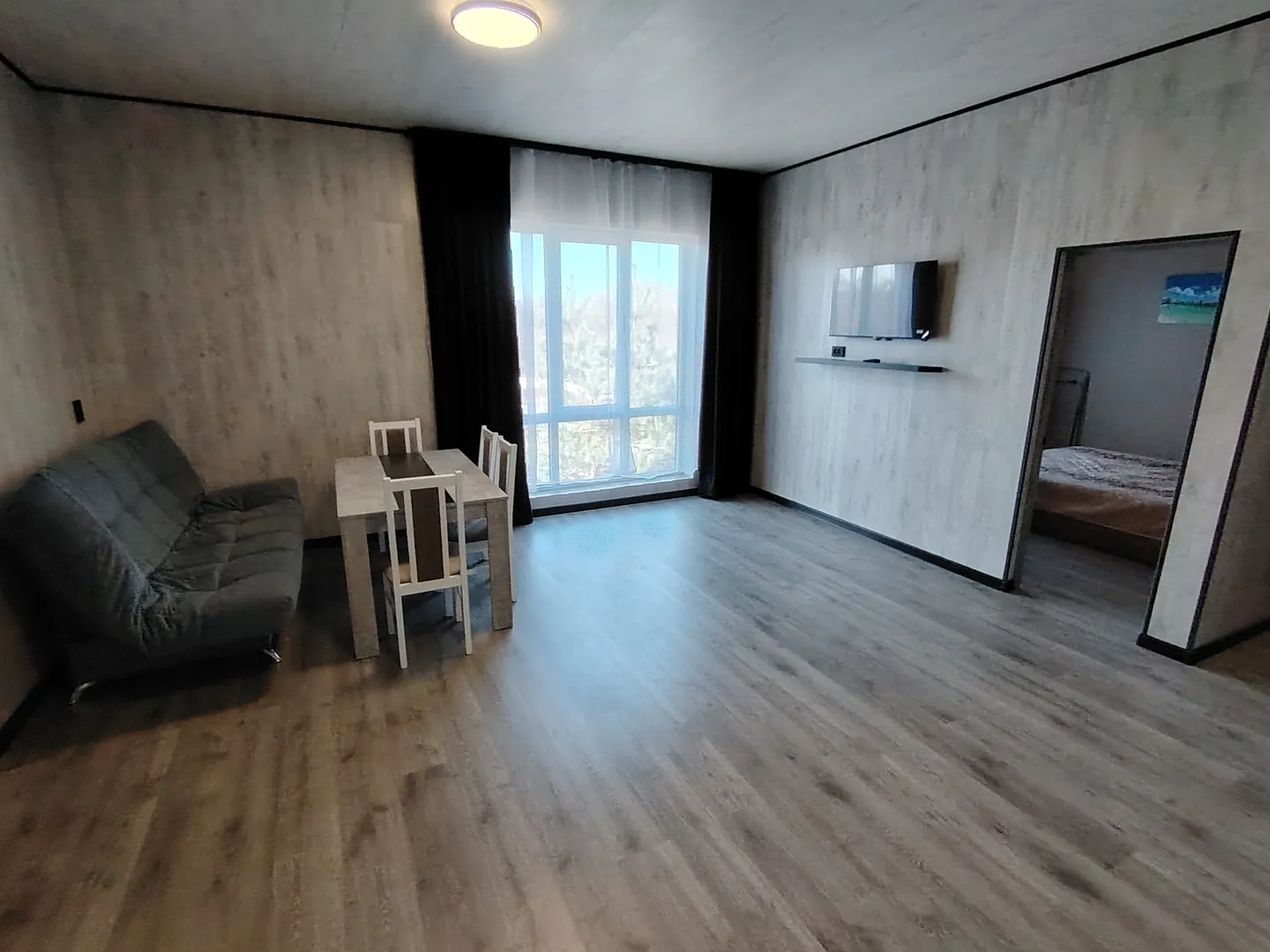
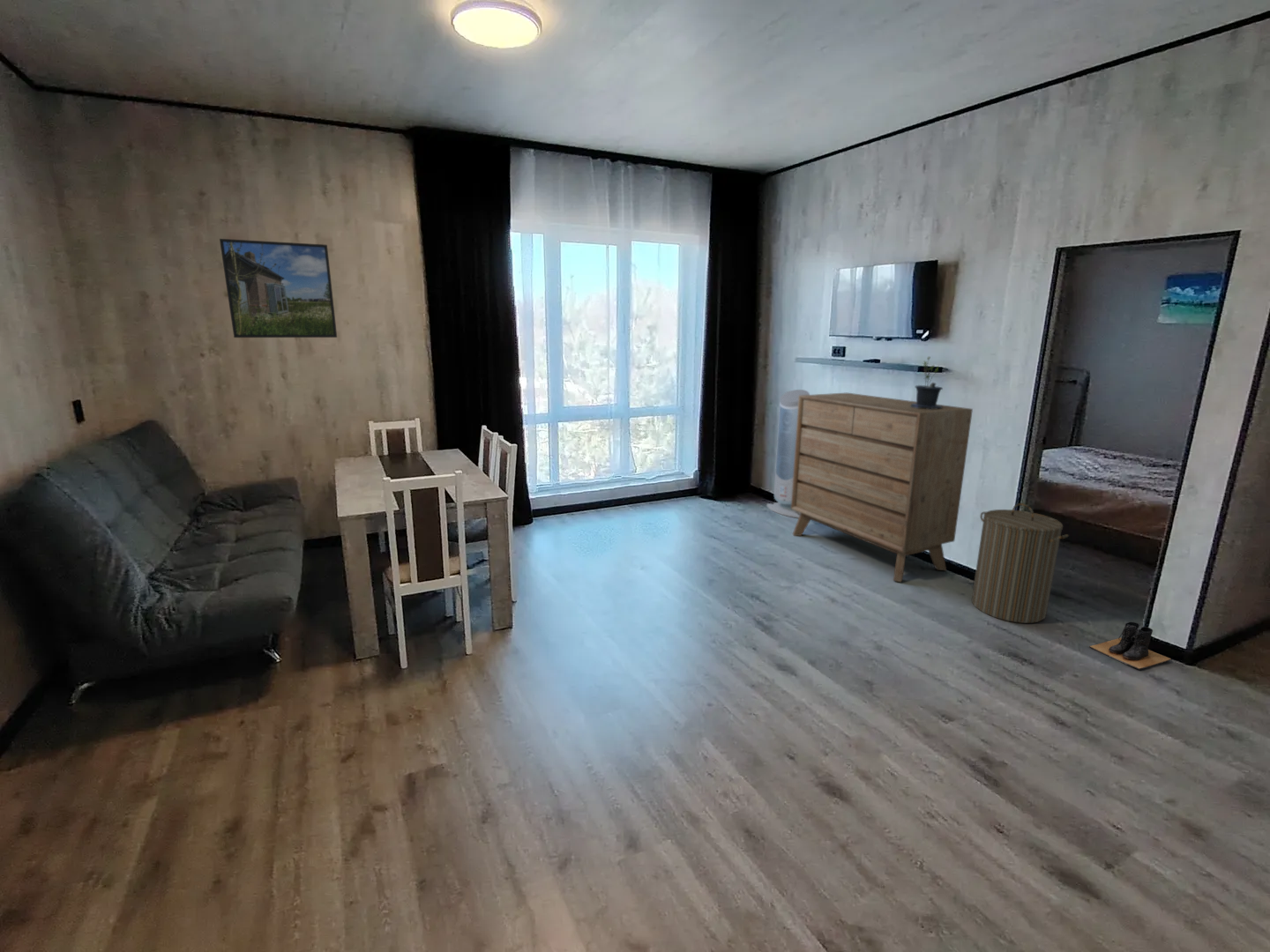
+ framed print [219,238,338,338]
+ dresser [791,392,974,583]
+ potted plant [910,356,945,409]
+ boots [1088,621,1172,671]
+ air purifier [766,389,811,519]
+ laundry hamper [971,502,1070,624]
